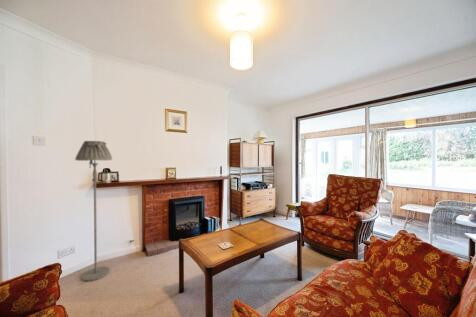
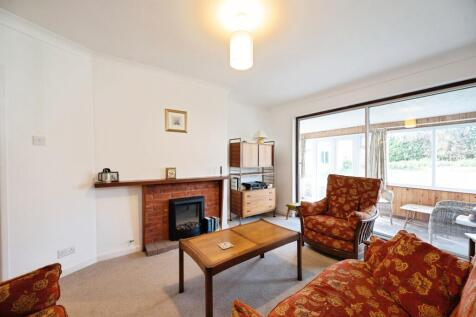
- floor lamp [74,140,113,282]
